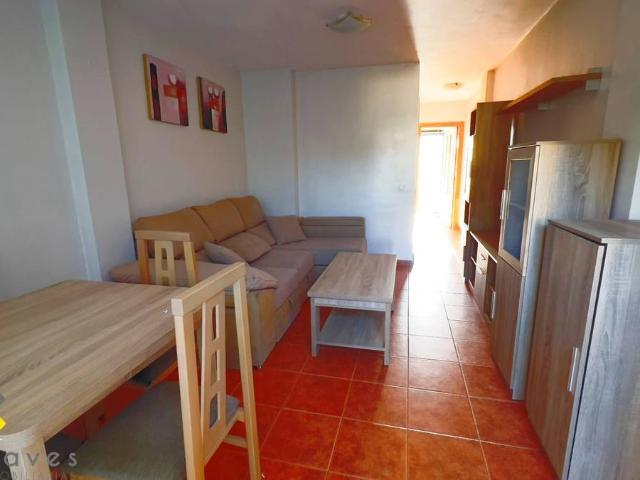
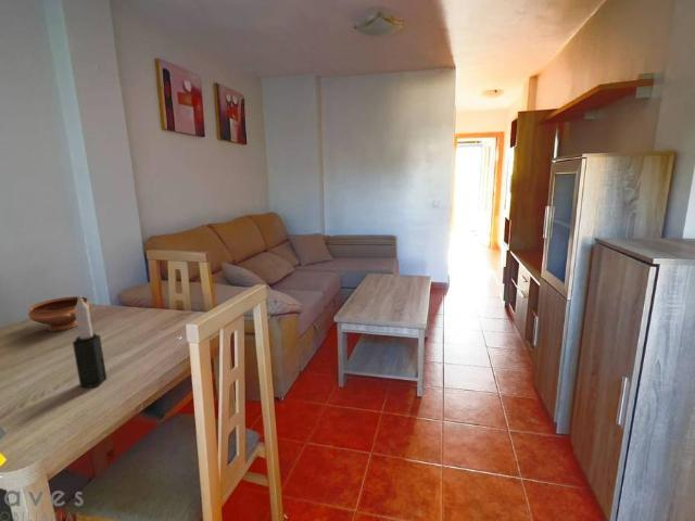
+ candle [72,294,108,389]
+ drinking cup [27,295,91,332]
